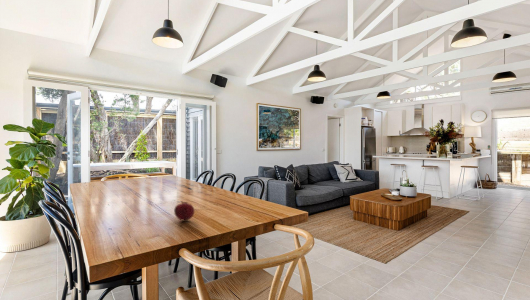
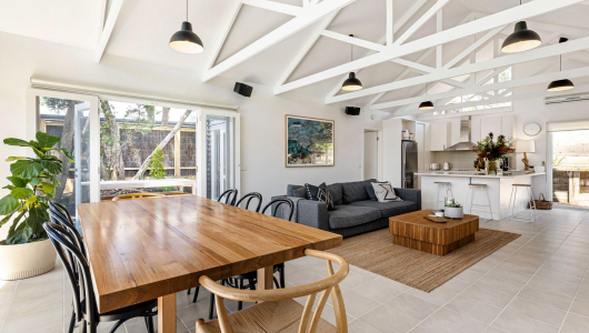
- fruit [173,200,195,221]
